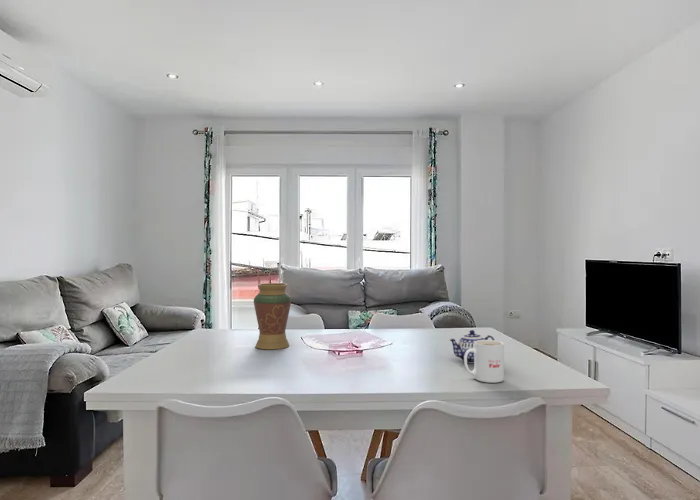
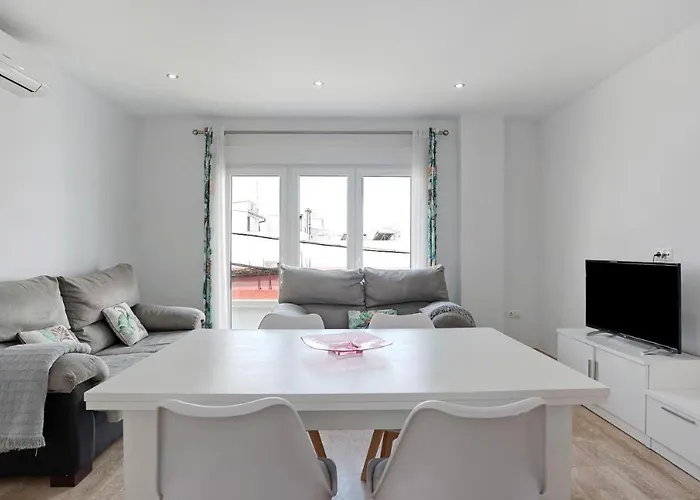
- decorative vase [253,282,292,350]
- mug [463,339,505,384]
- teapot [448,329,496,364]
